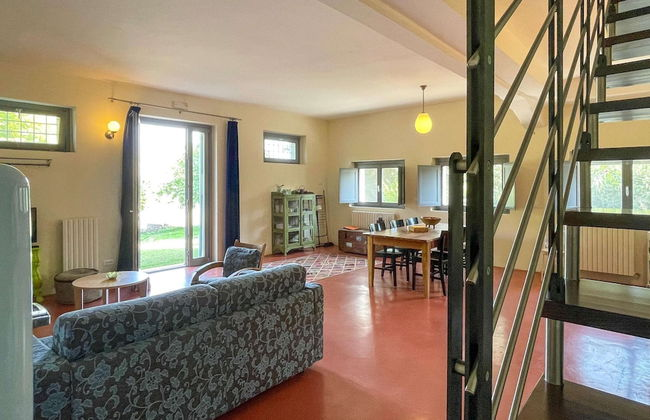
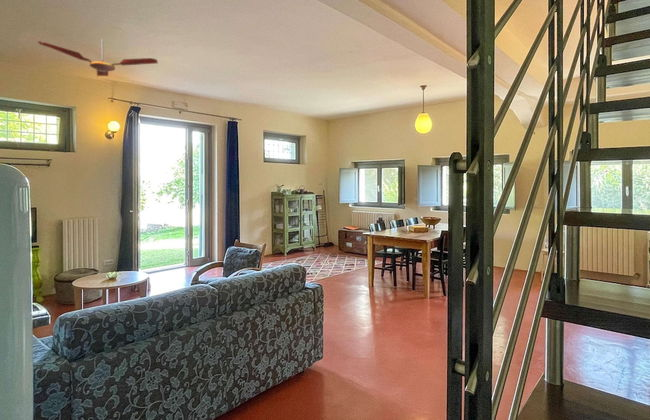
+ ceiling fan [37,38,159,77]
